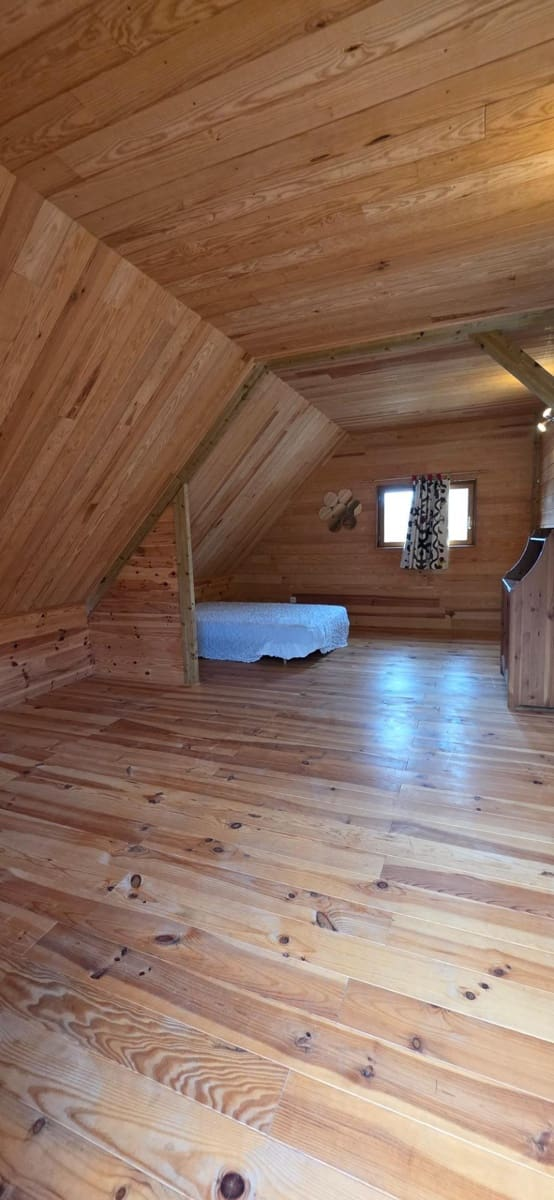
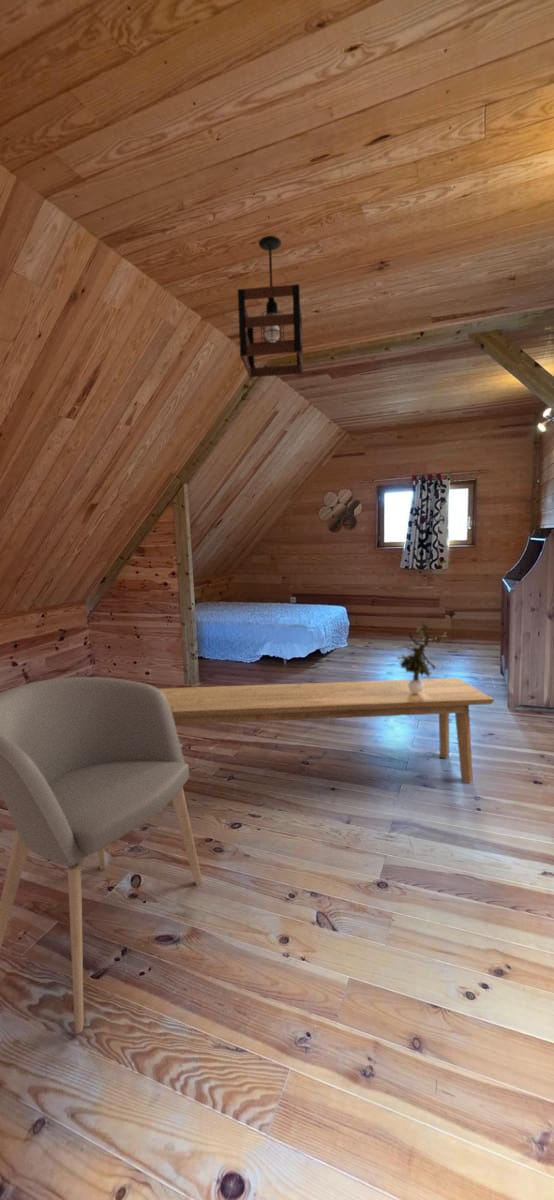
+ bench [158,677,495,785]
+ armchair [0,676,203,1035]
+ potted plant [394,622,448,694]
+ pendant light [237,235,304,378]
